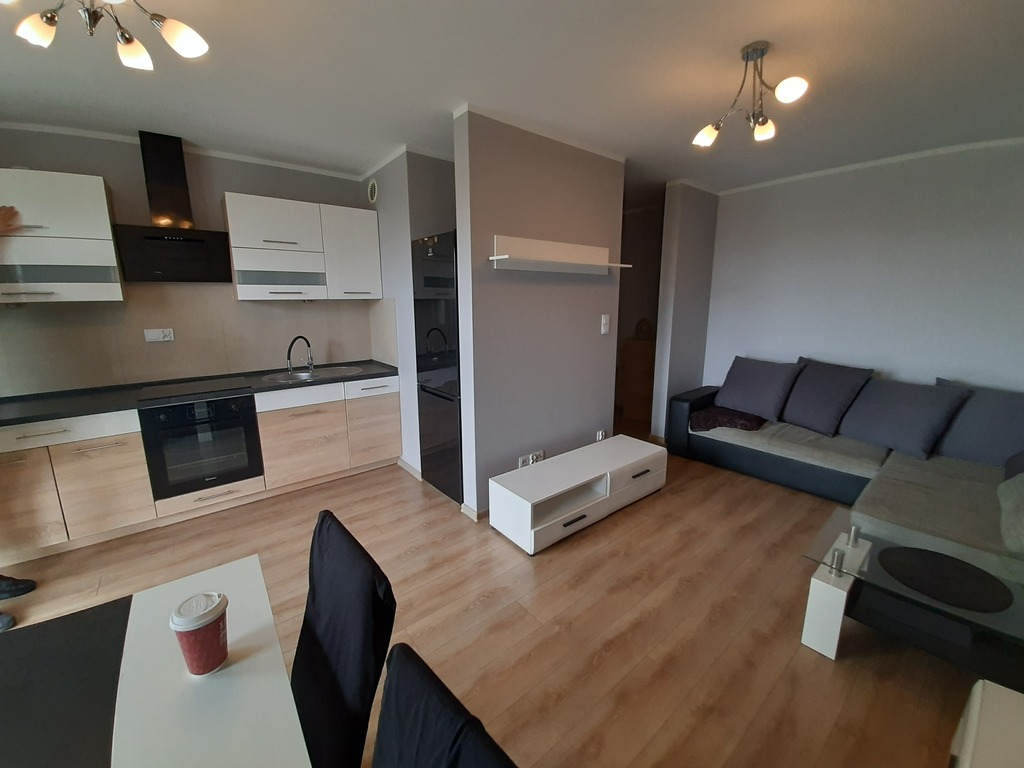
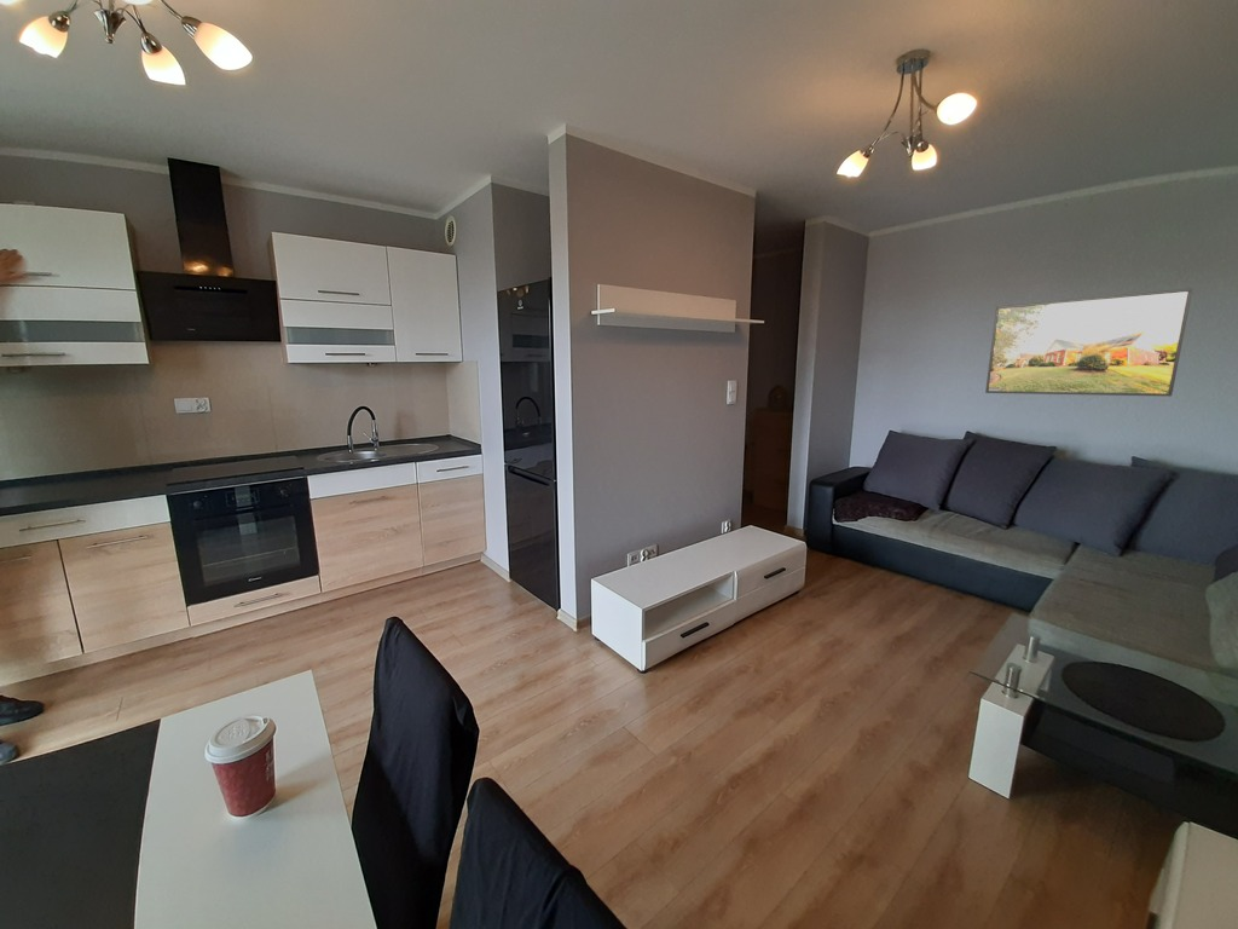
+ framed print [984,288,1193,397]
